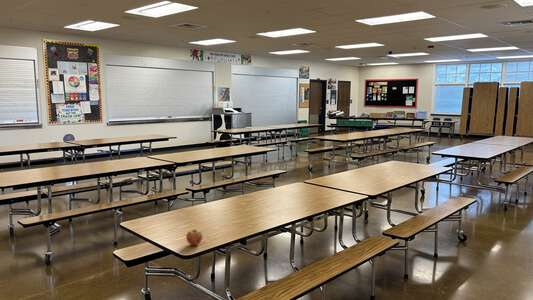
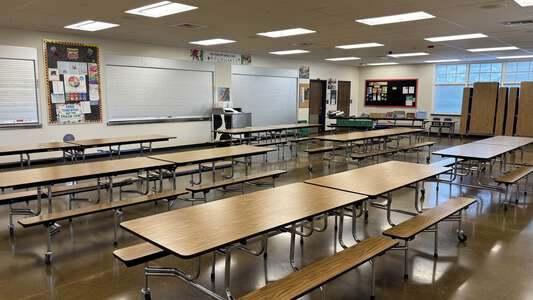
- fruit [185,228,203,246]
